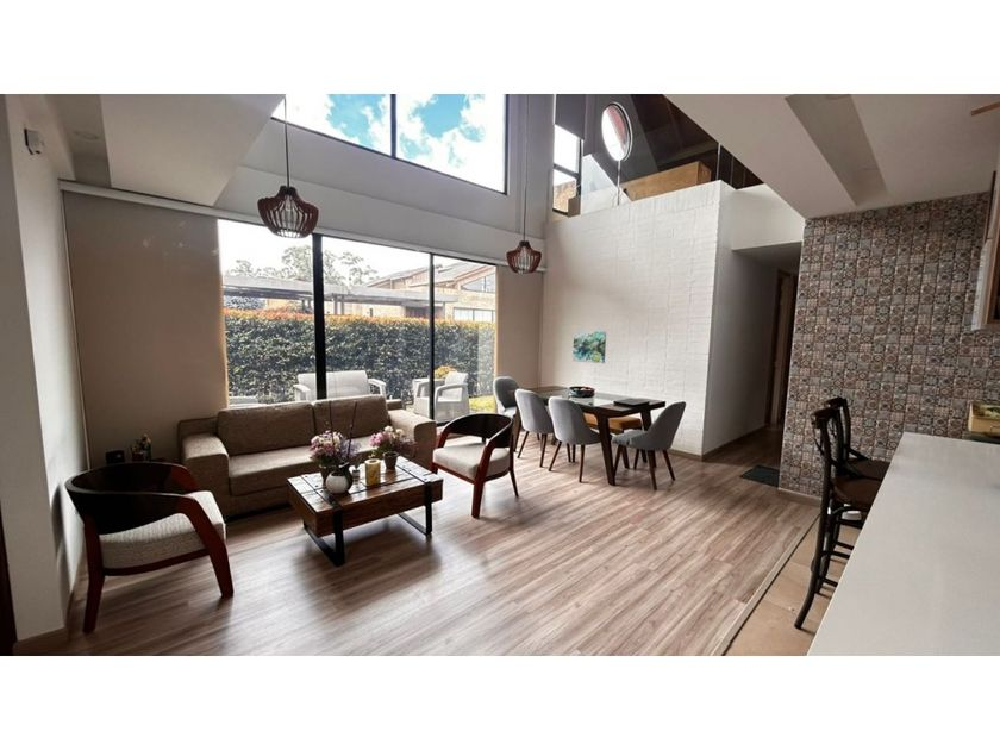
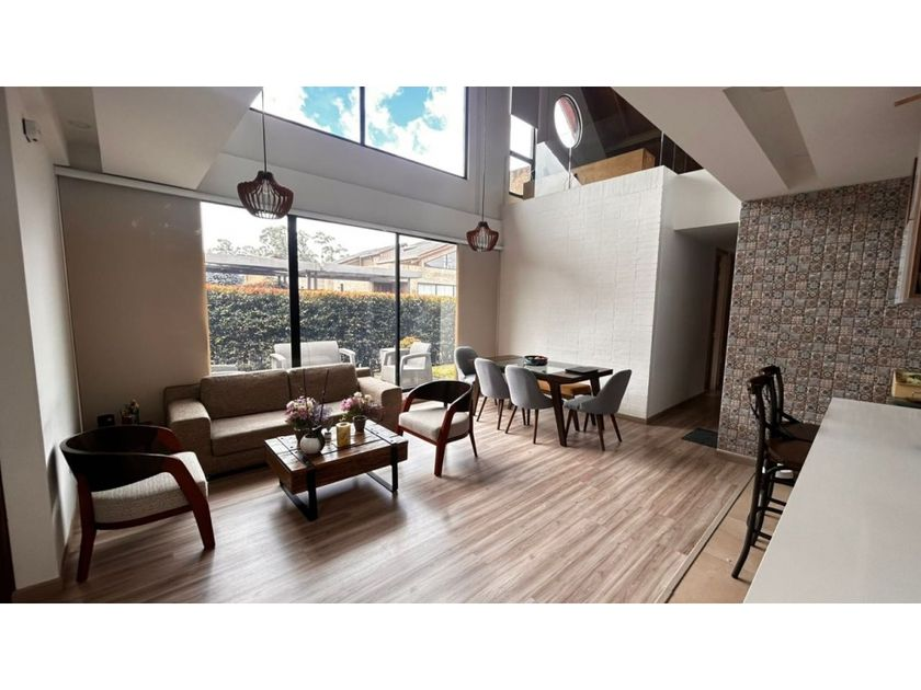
- wall art [571,330,607,364]
